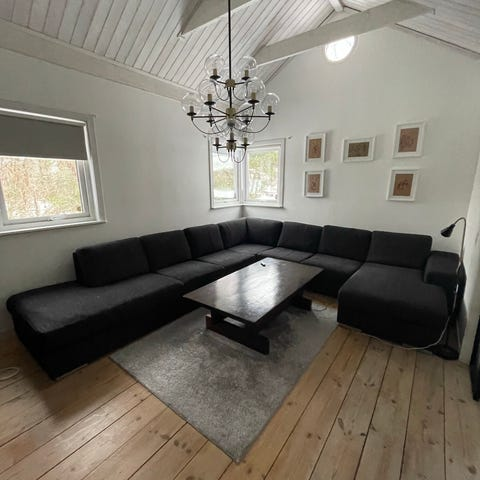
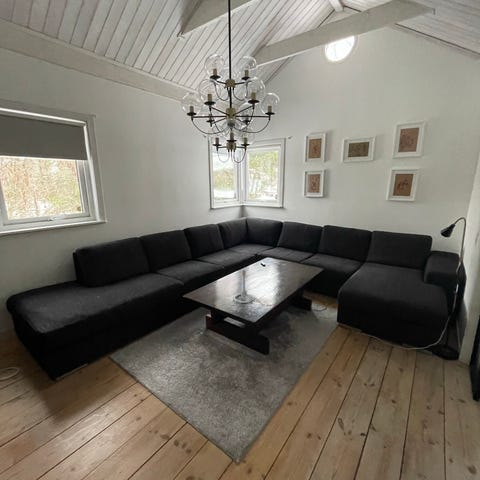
+ lamp base [232,269,276,307]
